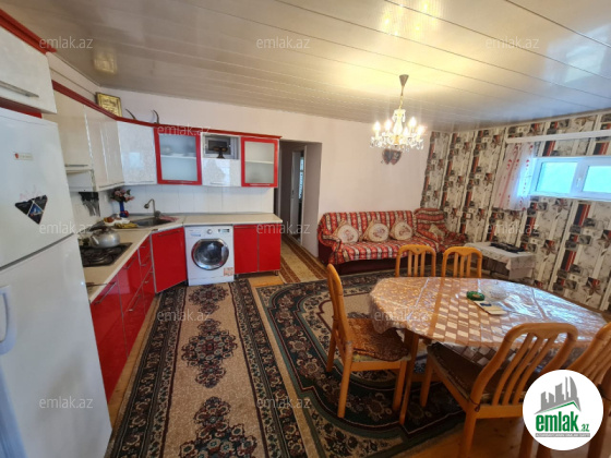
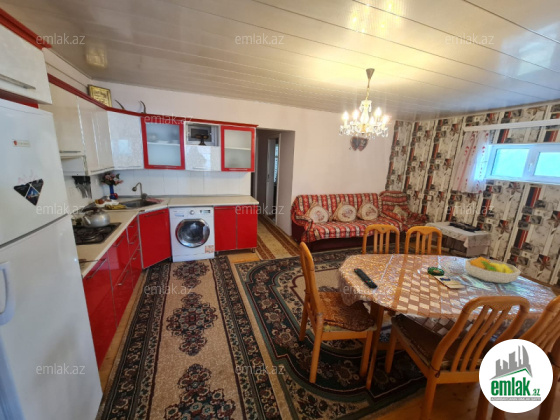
+ remote control [353,267,379,289]
+ fruit bowl [464,256,522,284]
